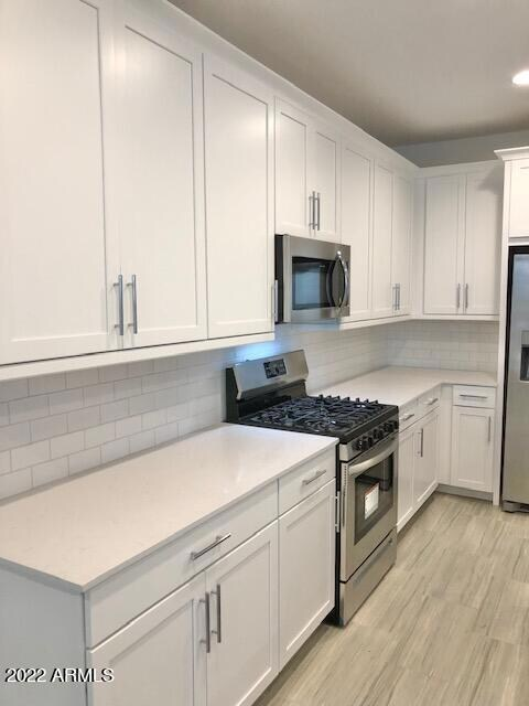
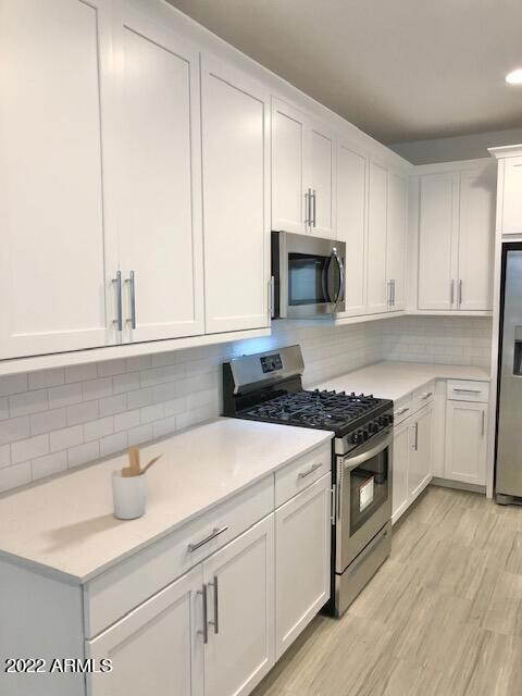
+ utensil holder [110,445,165,520]
